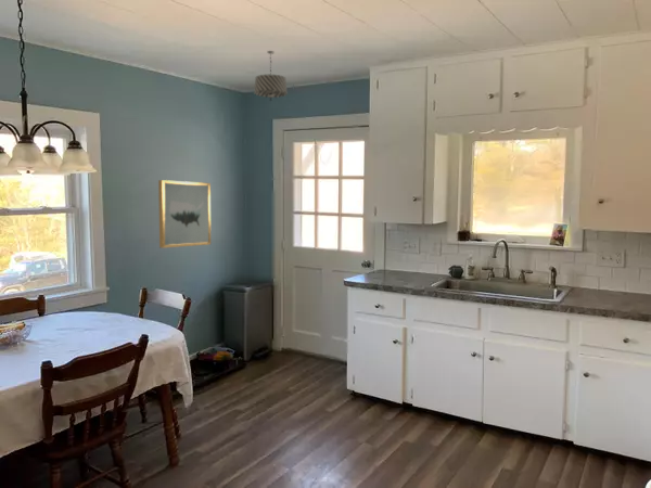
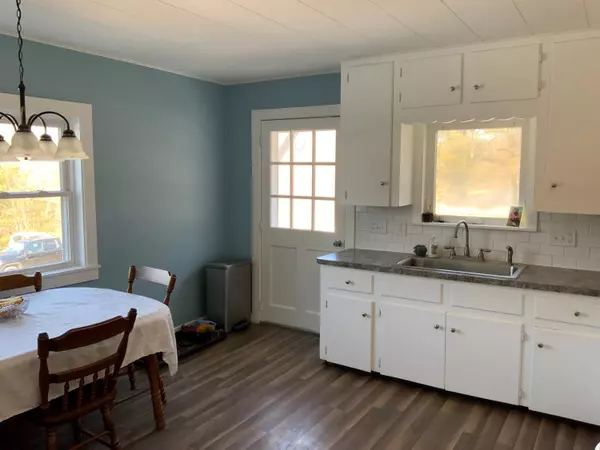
- wall art [157,179,212,249]
- pendant light [253,50,289,102]
